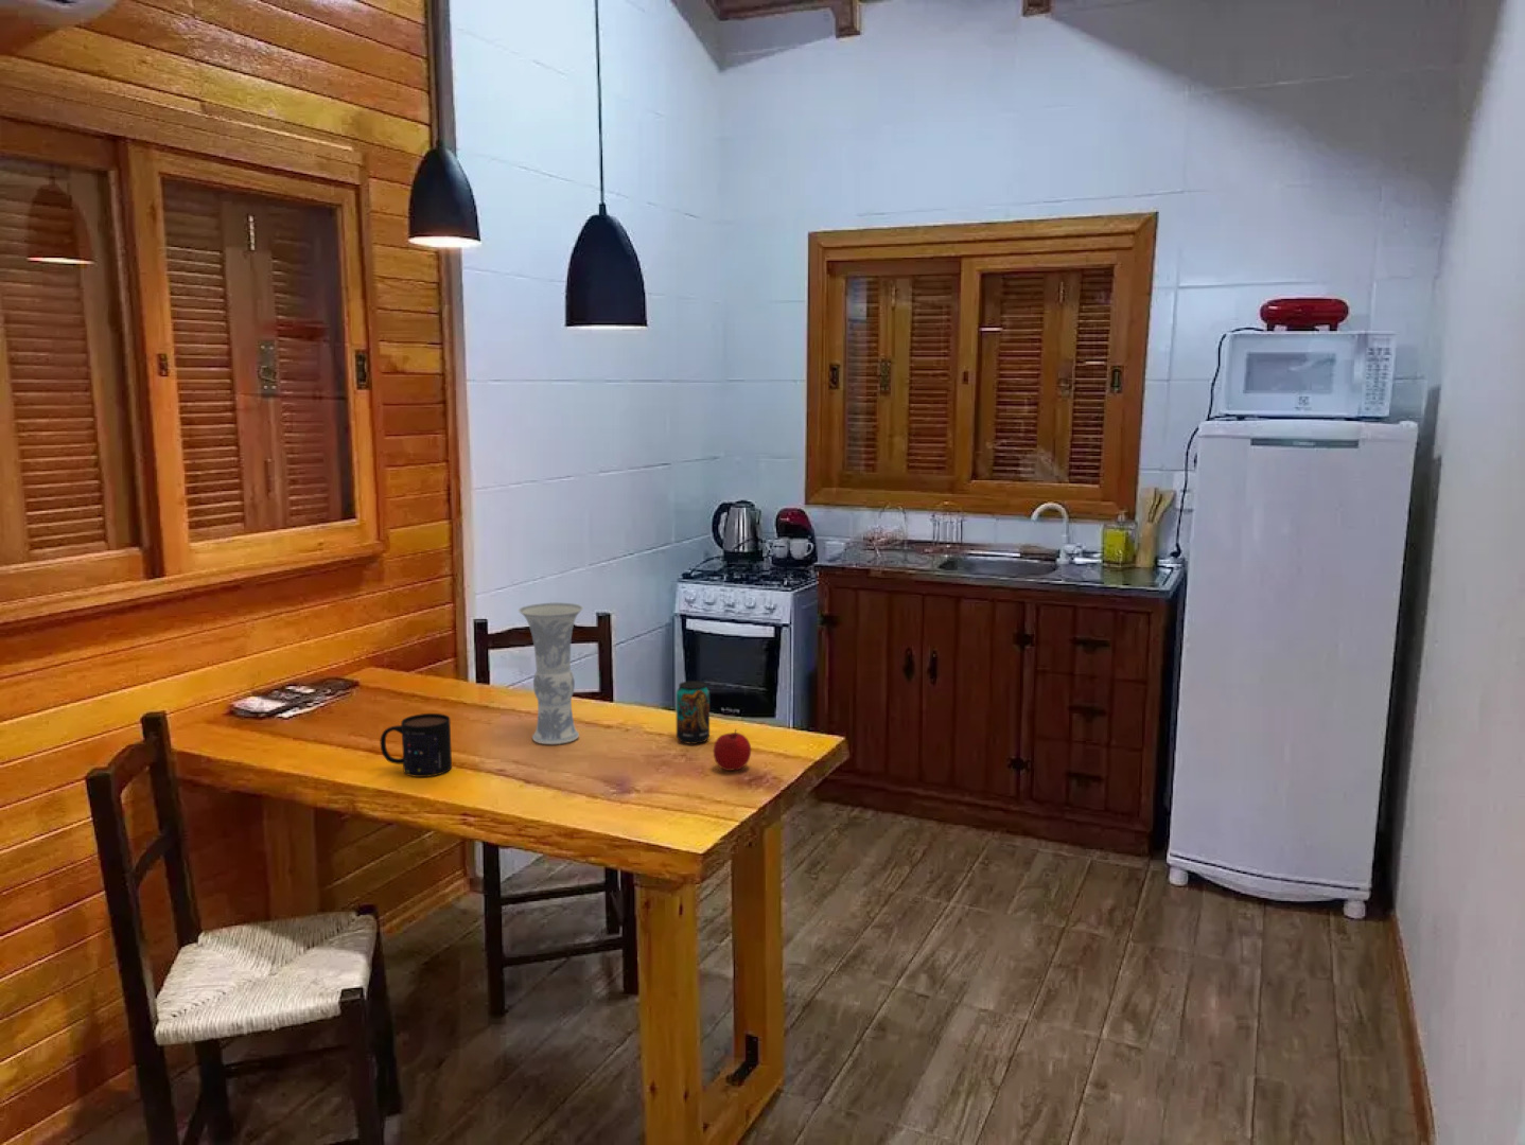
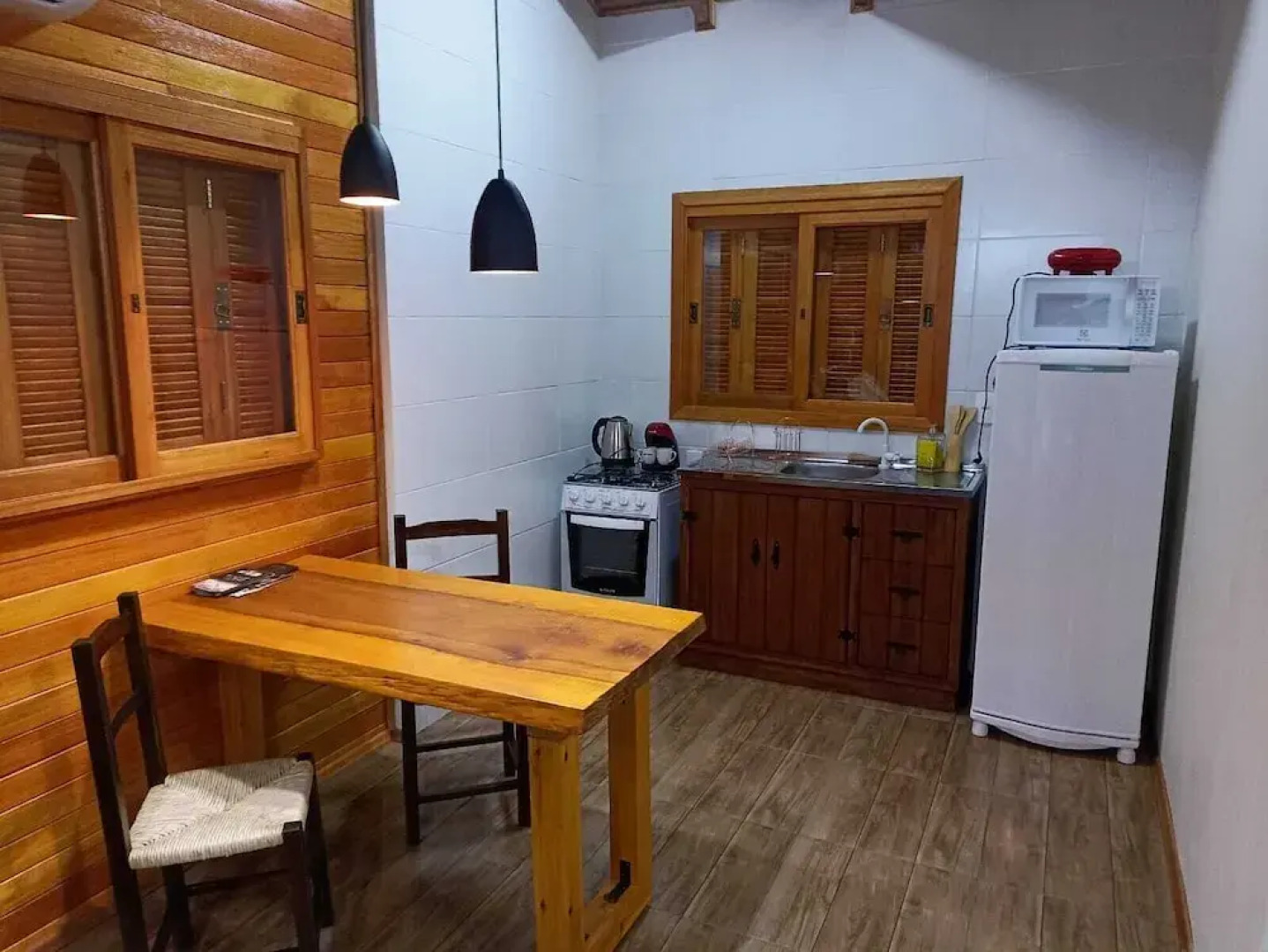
- mug [379,712,453,778]
- vase [517,603,585,746]
- beverage can [676,680,711,746]
- apple [713,729,752,772]
